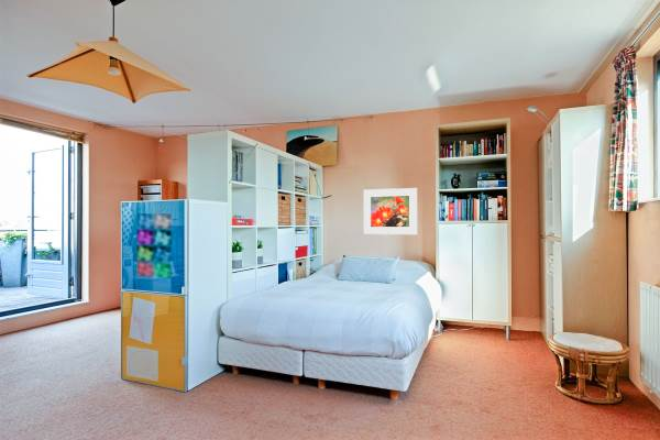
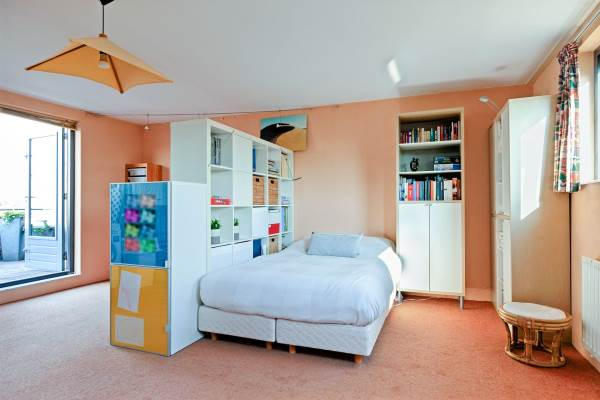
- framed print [363,187,418,235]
